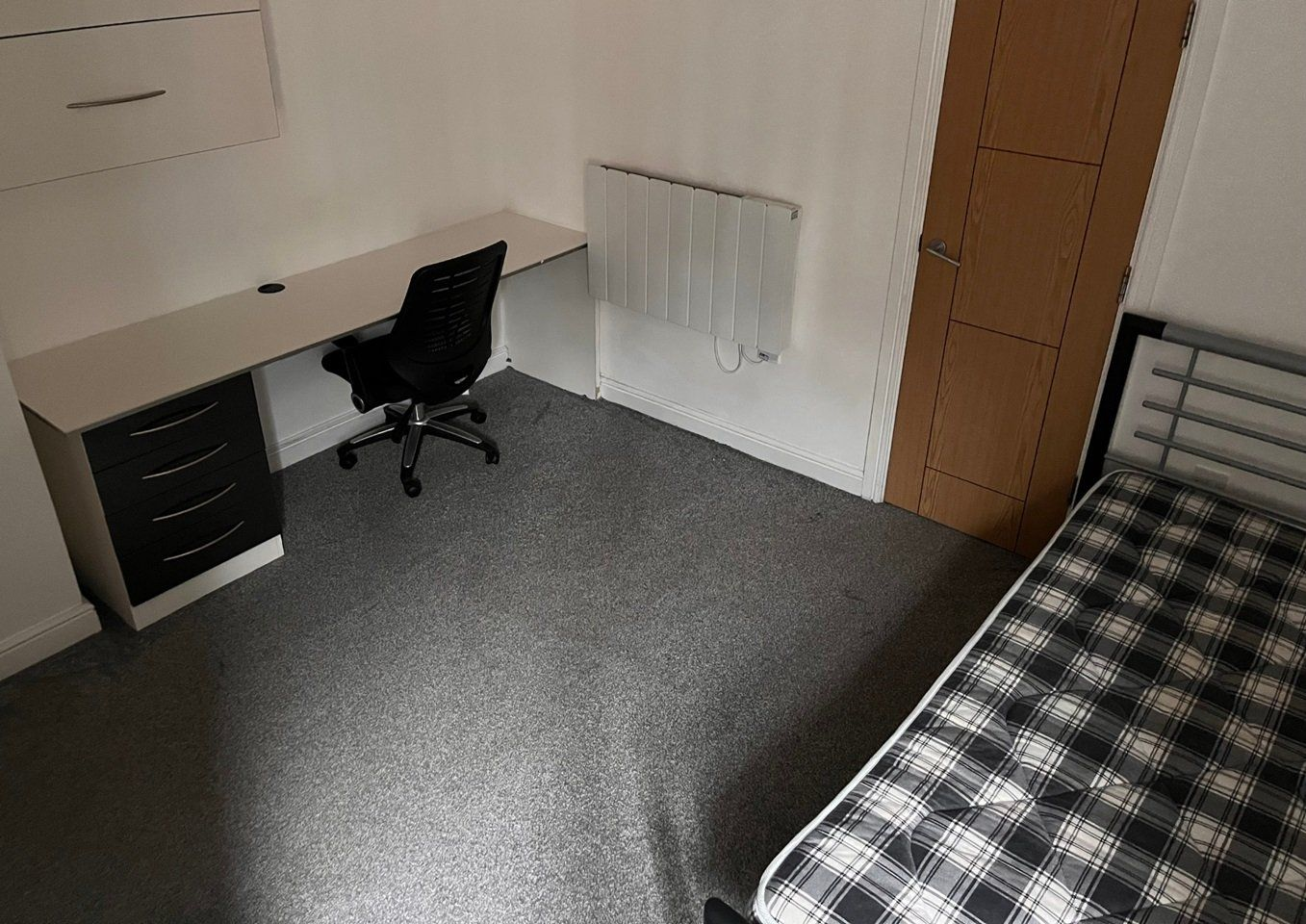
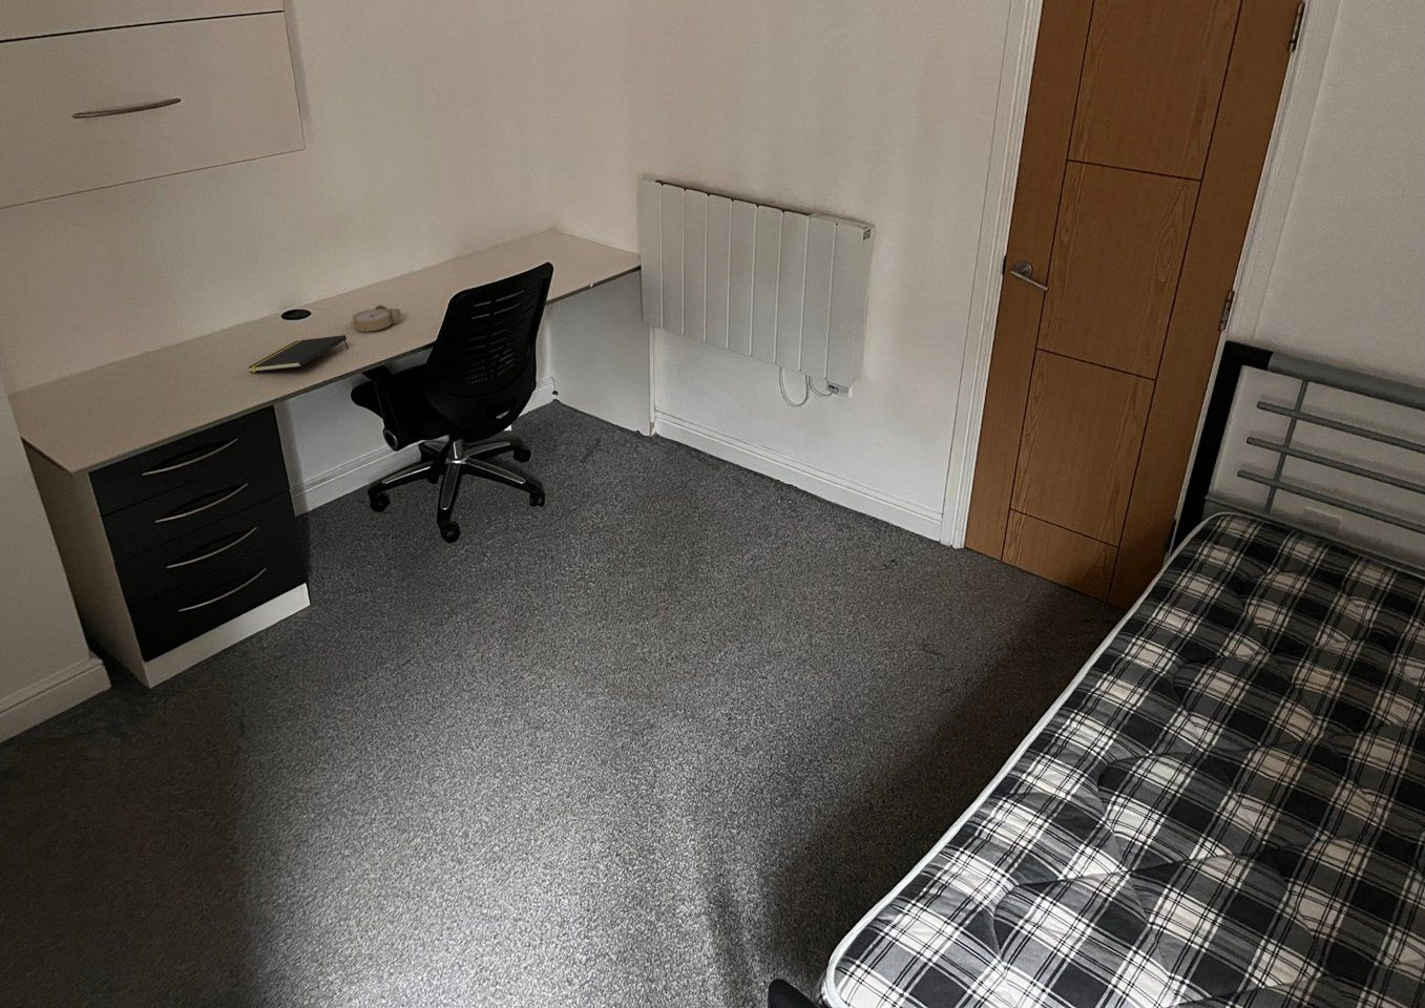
+ notepad [247,334,349,373]
+ alarm clock [349,304,403,333]
